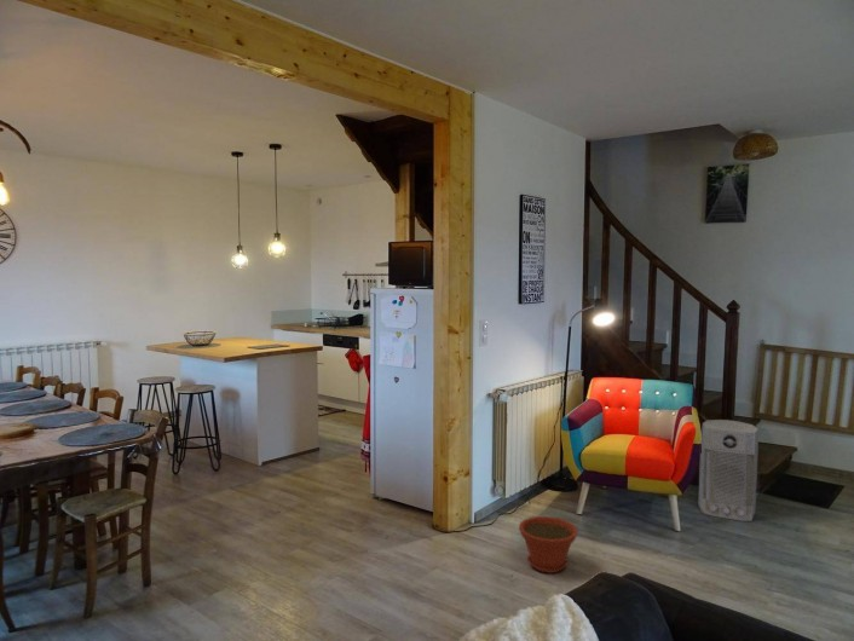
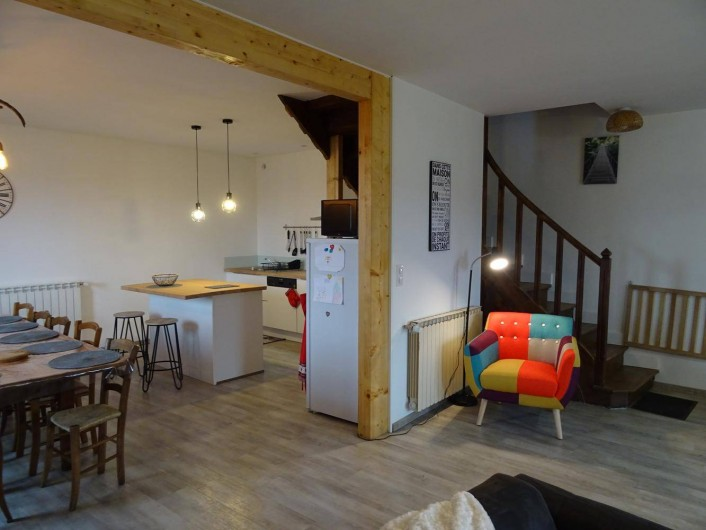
- air purifier [697,418,760,522]
- plant pot [518,515,578,574]
